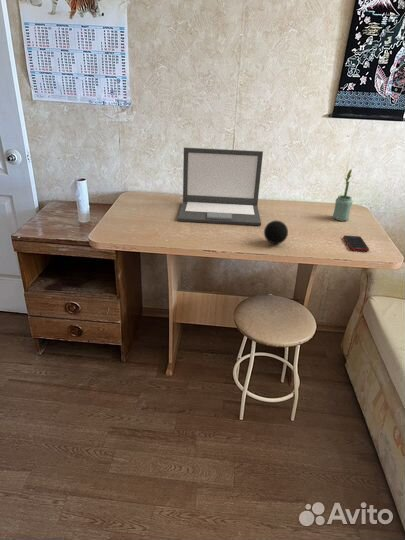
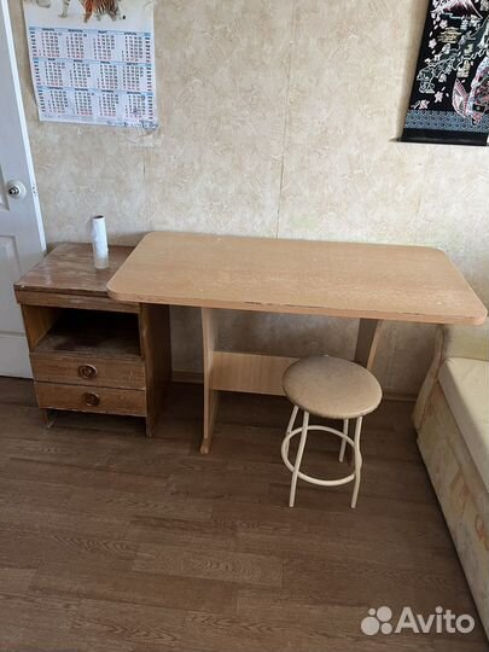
- laptop [177,146,264,226]
- potted plant [331,168,354,222]
- cell phone [342,234,370,252]
- decorative ball [263,219,289,245]
